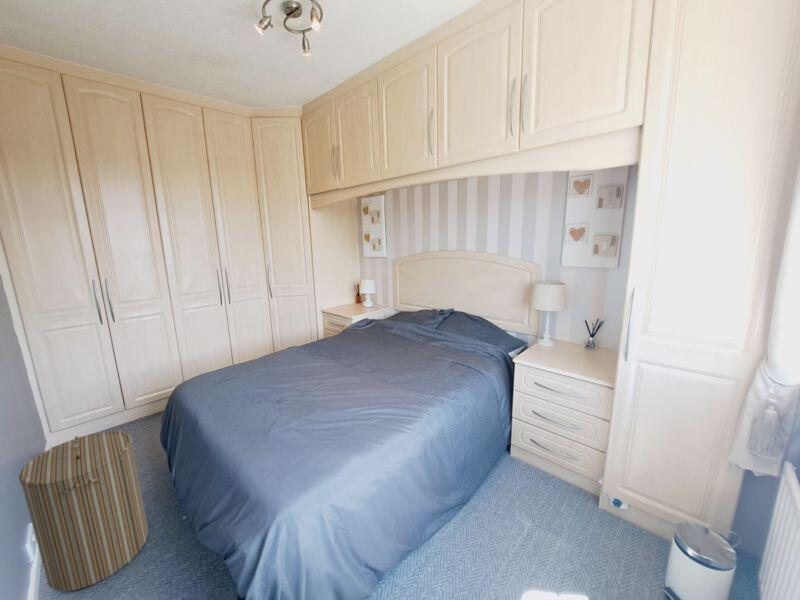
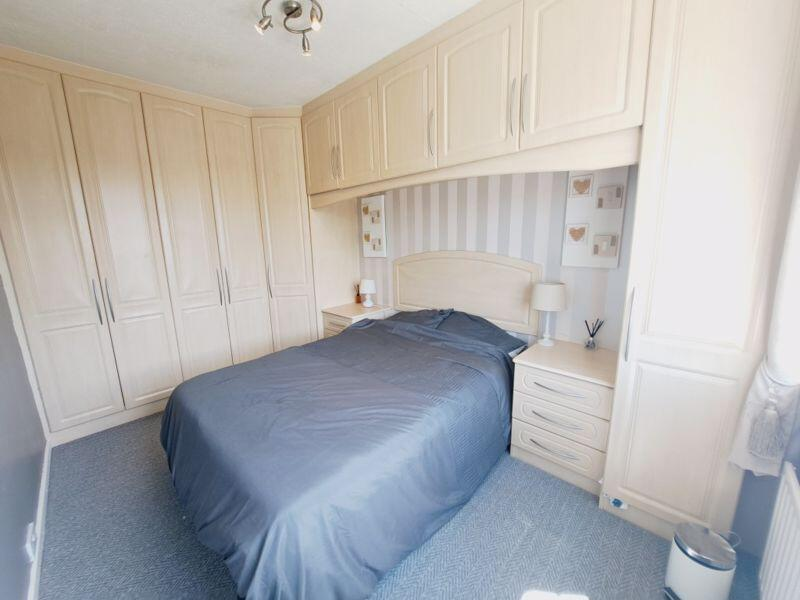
- laundry hamper [18,430,149,592]
